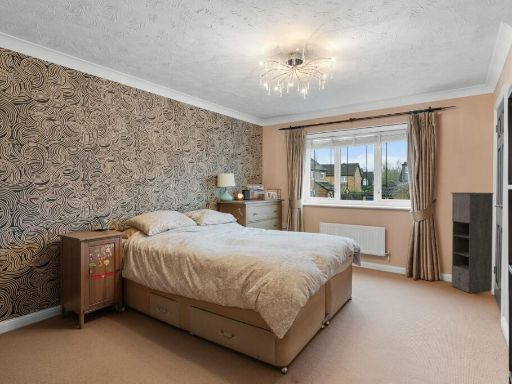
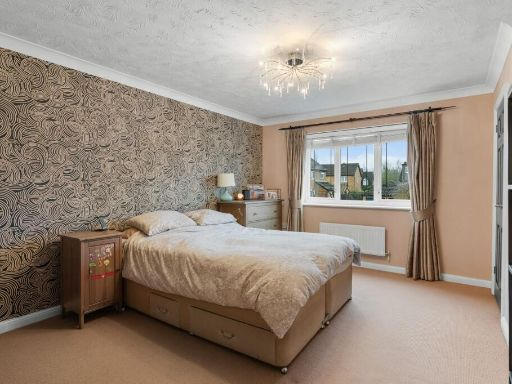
- storage cabinet [450,191,495,294]
